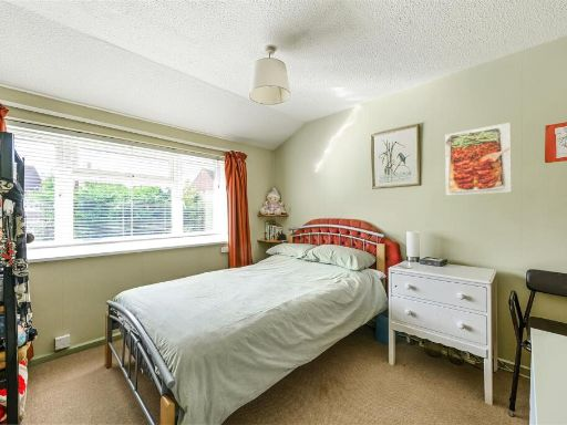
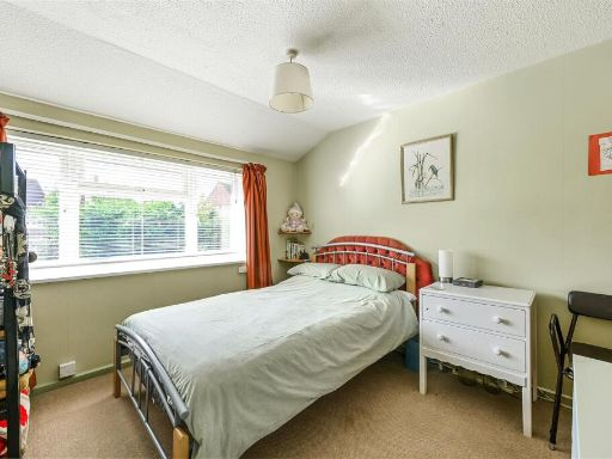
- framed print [444,122,513,196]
